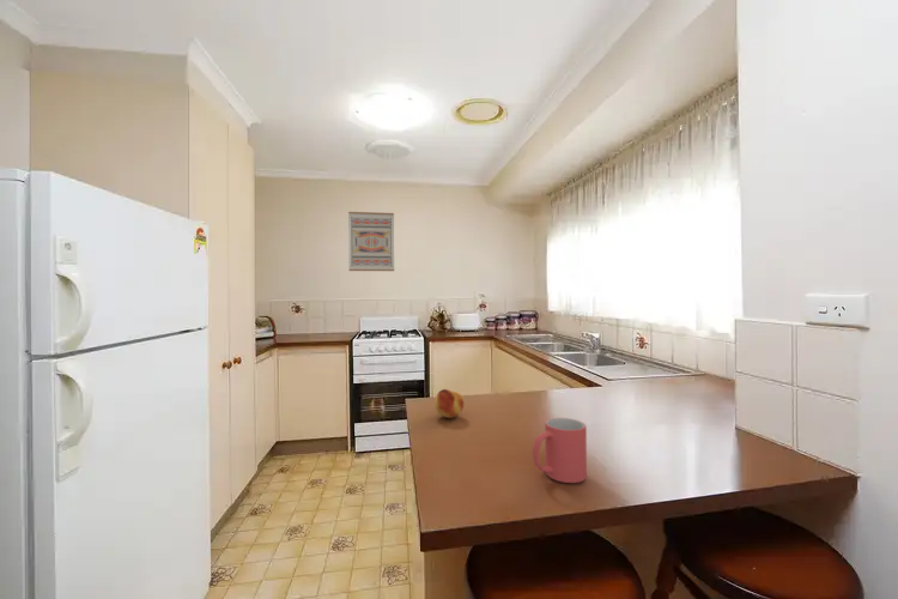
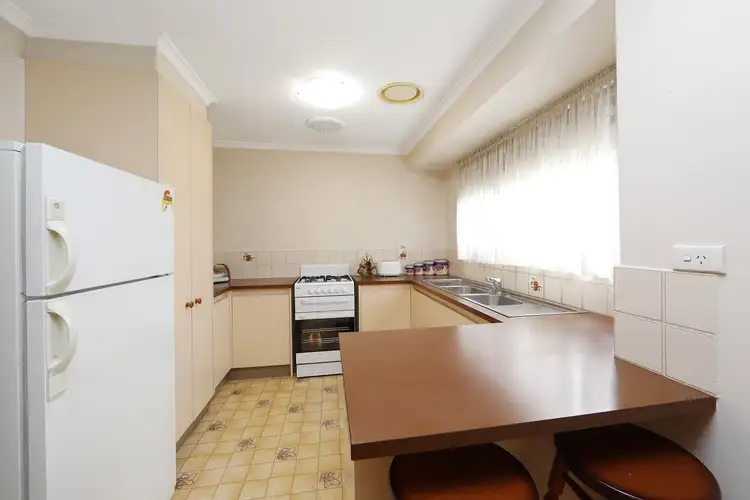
- fruit [433,388,466,419]
- wall art [347,211,395,272]
- mug [532,417,588,484]
